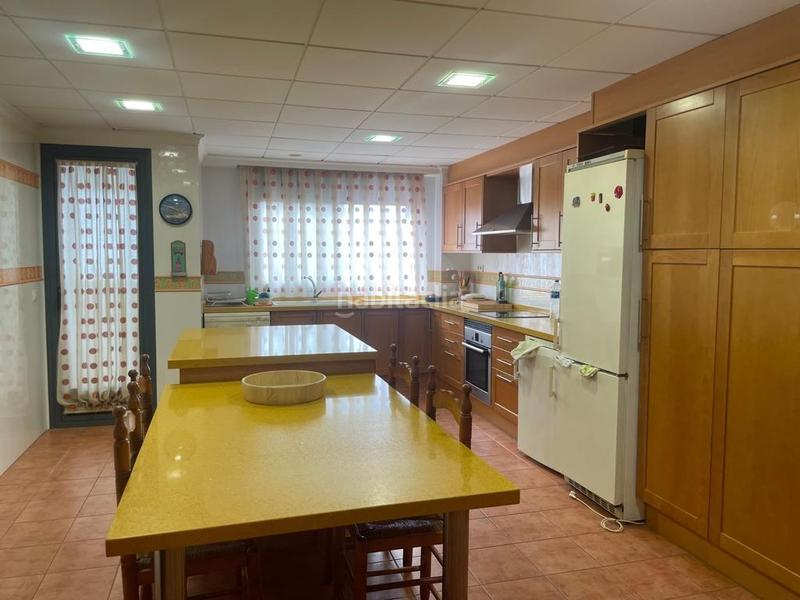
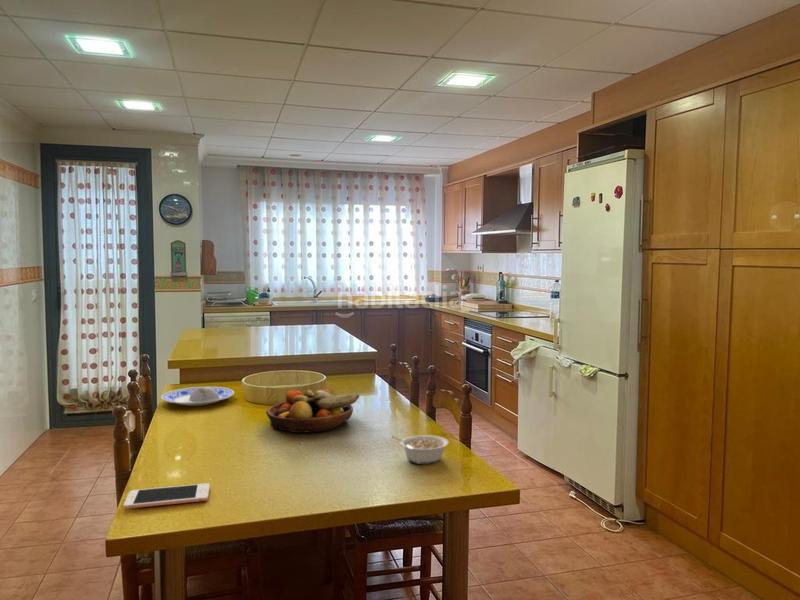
+ fruit bowl [265,388,360,434]
+ legume [390,434,450,465]
+ cell phone [122,482,211,510]
+ plate [160,386,235,407]
